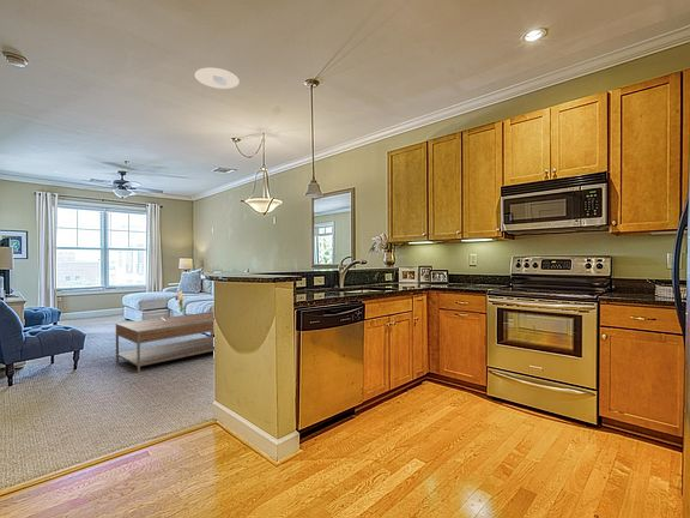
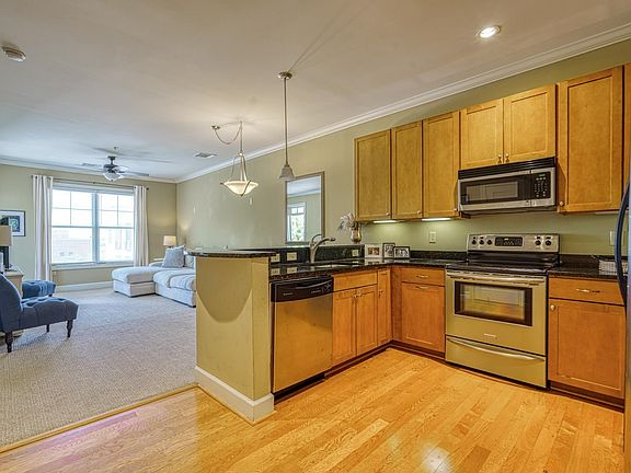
- bouquet [159,290,186,320]
- recessed light [194,67,241,90]
- coffee table [115,311,216,374]
